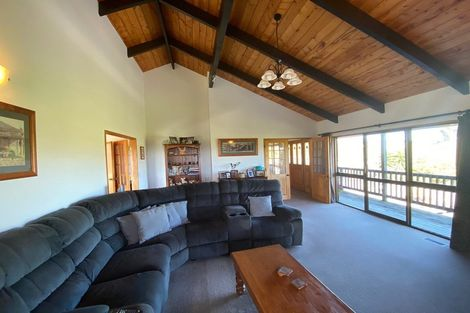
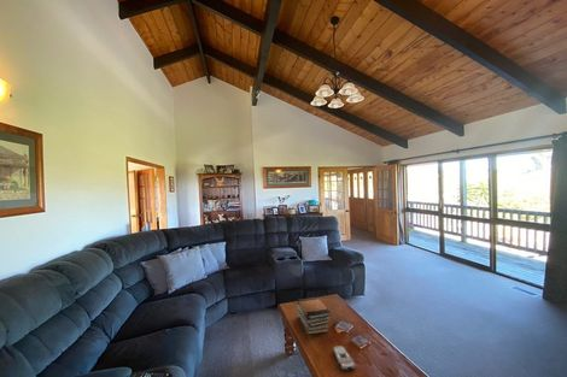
+ book stack [296,296,332,336]
+ remote control [332,344,357,371]
